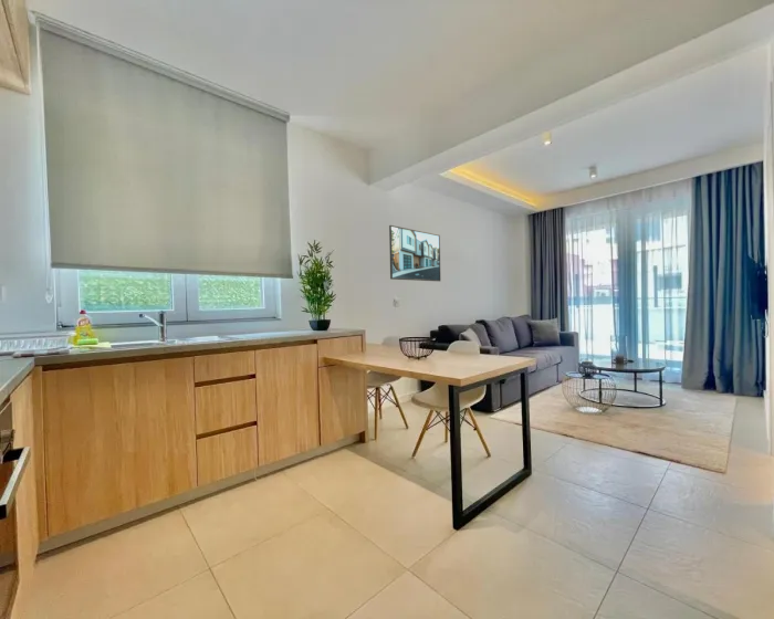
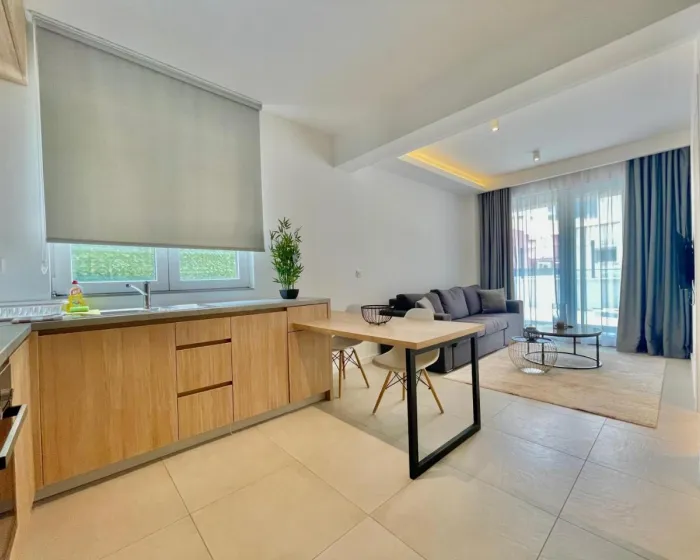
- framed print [388,224,441,282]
